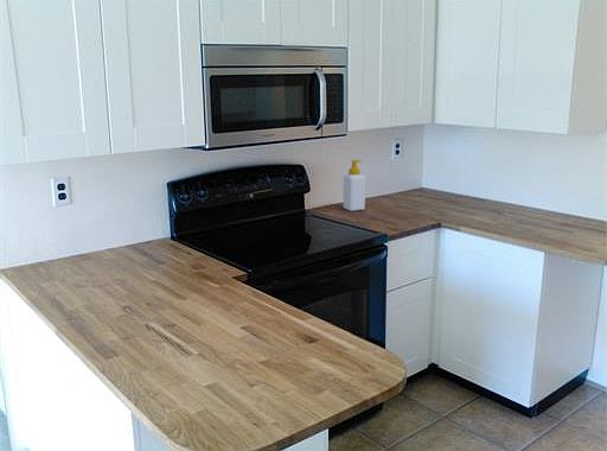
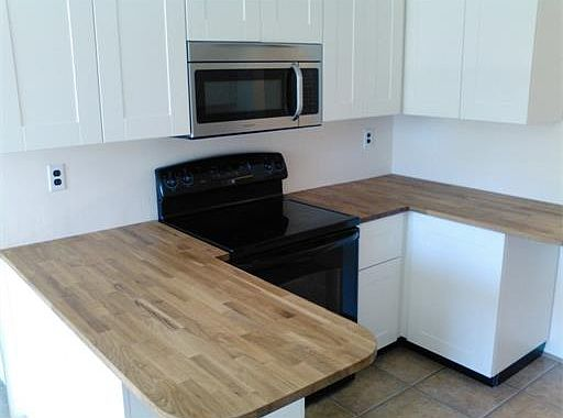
- soap bottle [343,159,366,212]
